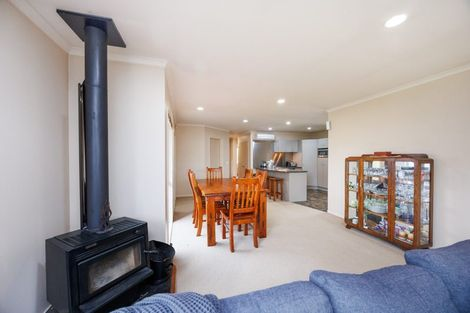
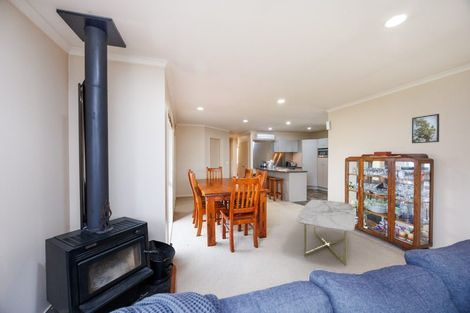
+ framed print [411,113,440,144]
+ coffee table [295,199,357,267]
